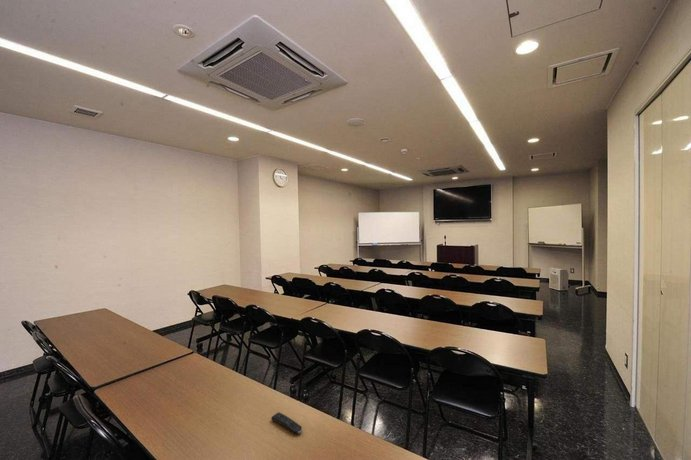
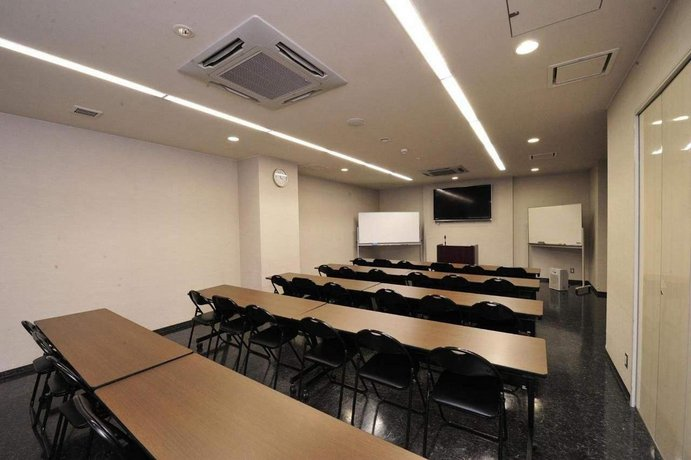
- remote control [270,411,303,435]
